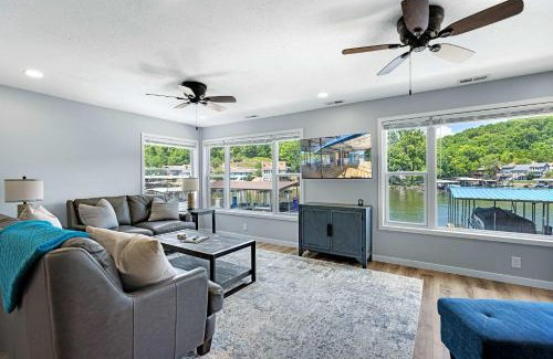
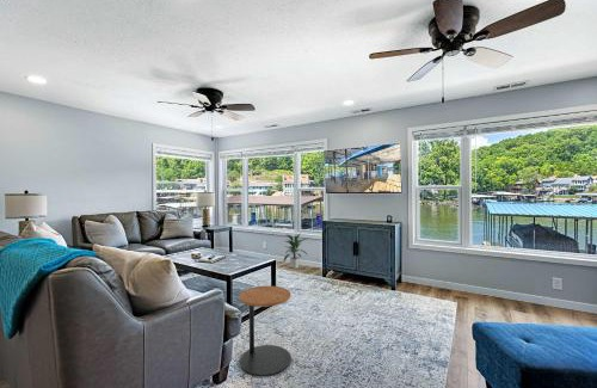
+ side table [238,285,293,377]
+ indoor plant [283,232,308,270]
